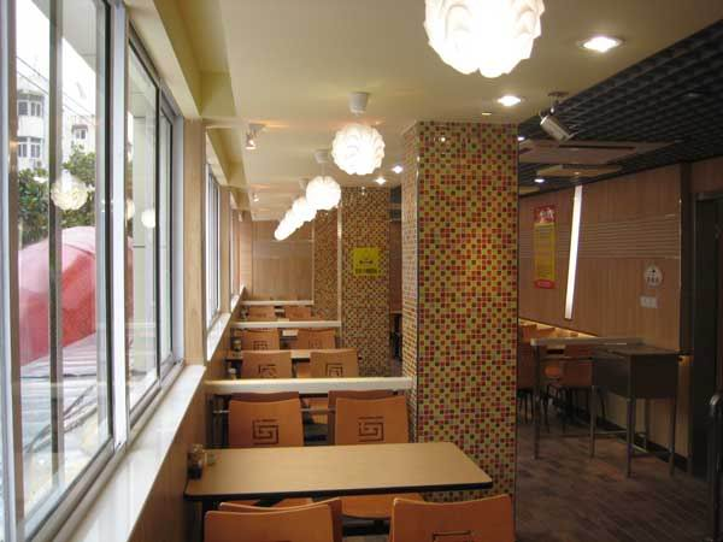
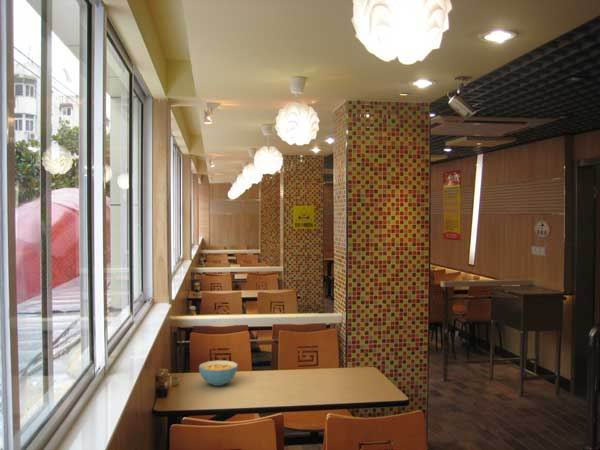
+ cereal bowl [198,360,239,387]
